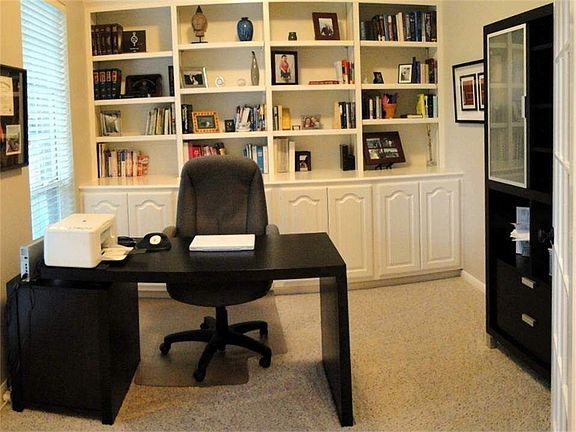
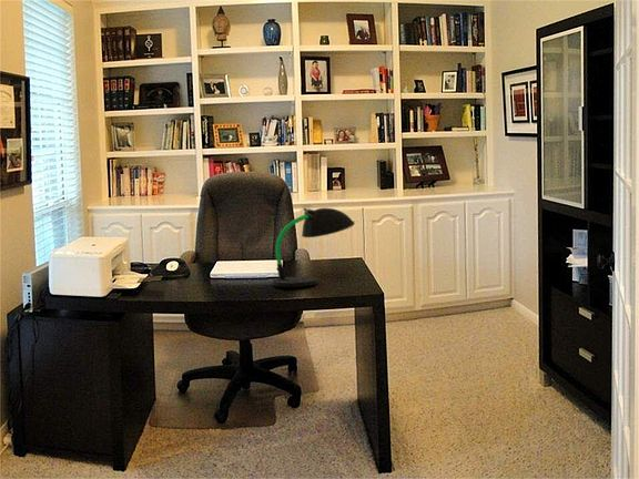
+ desk lamp [271,207,356,288]
